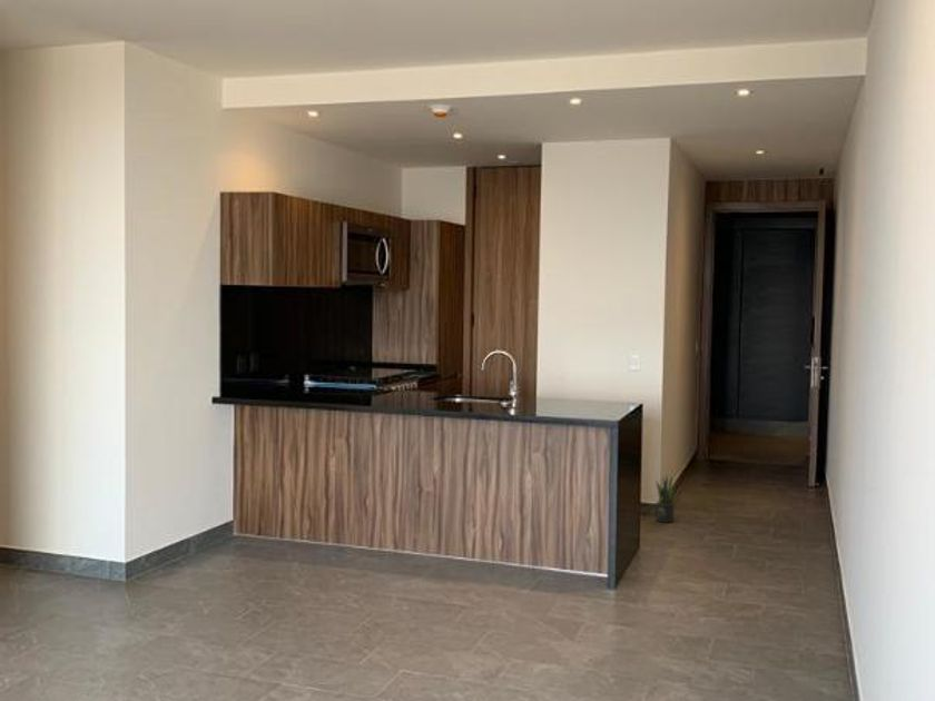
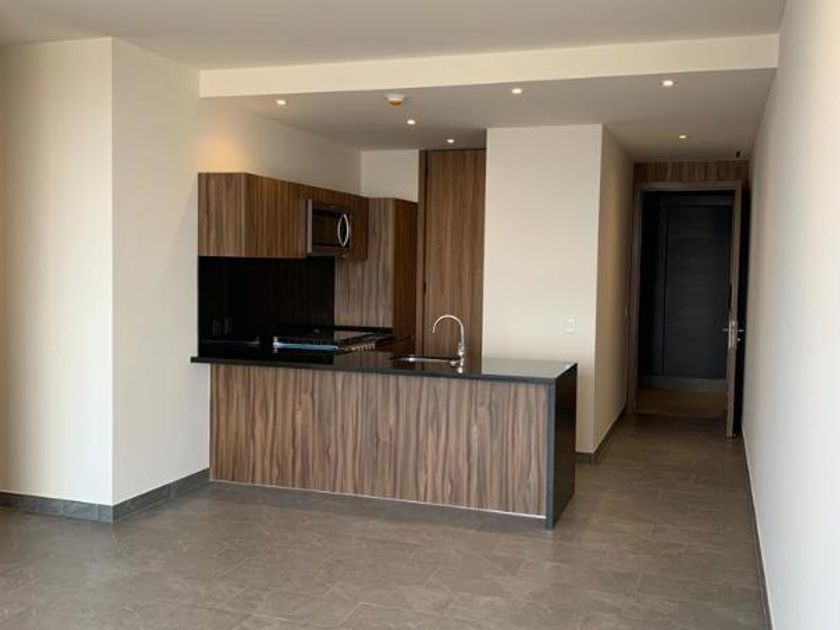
- potted plant [656,473,677,524]
